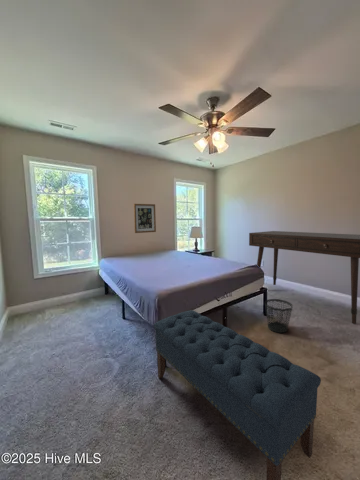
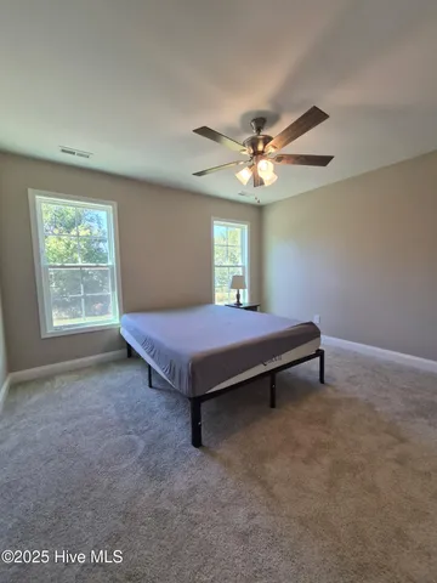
- desk [248,230,360,325]
- bench [153,309,322,480]
- wastebasket [264,298,294,334]
- wall art [133,203,157,234]
